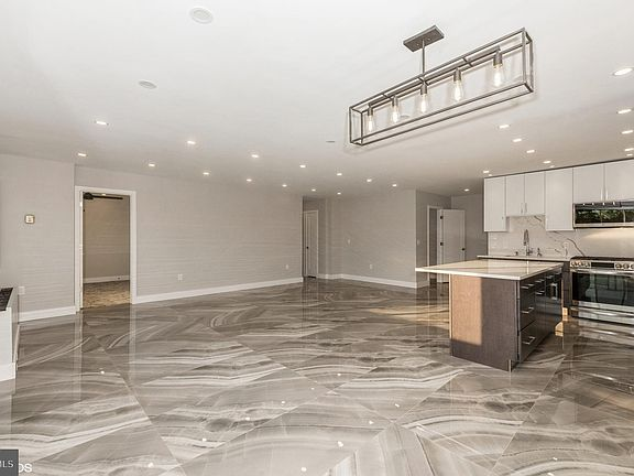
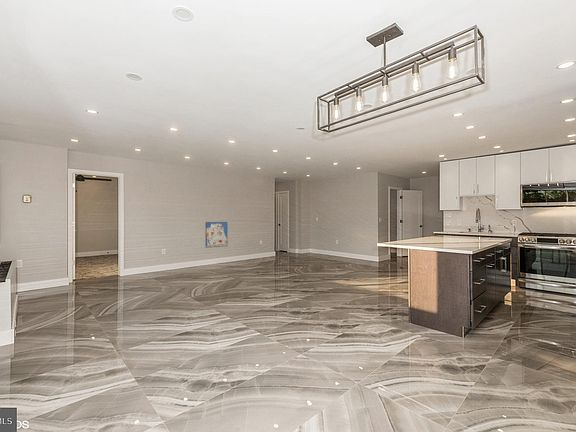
+ wall art [205,221,228,249]
